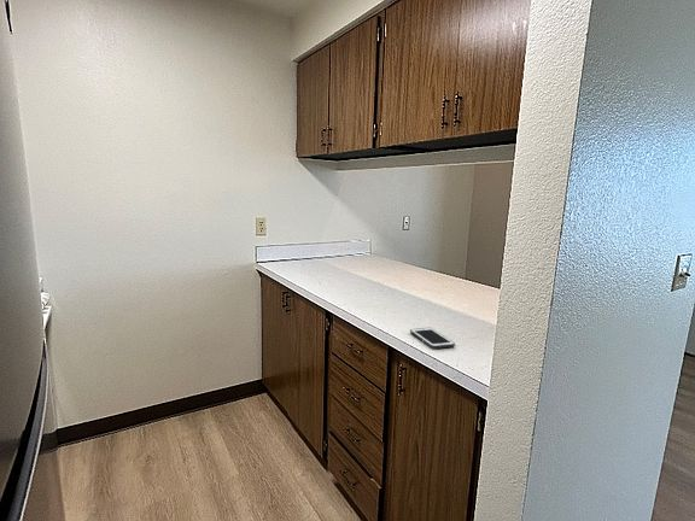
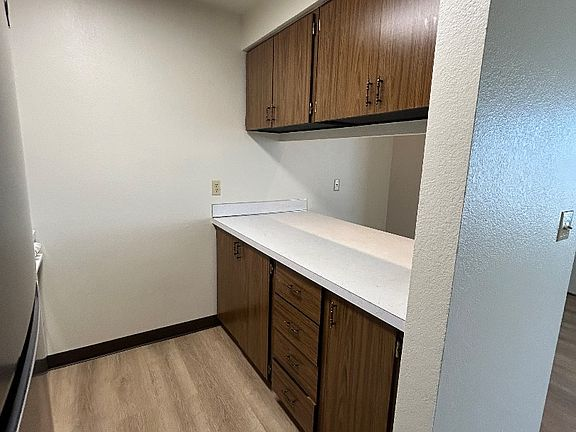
- cell phone [409,327,456,350]
